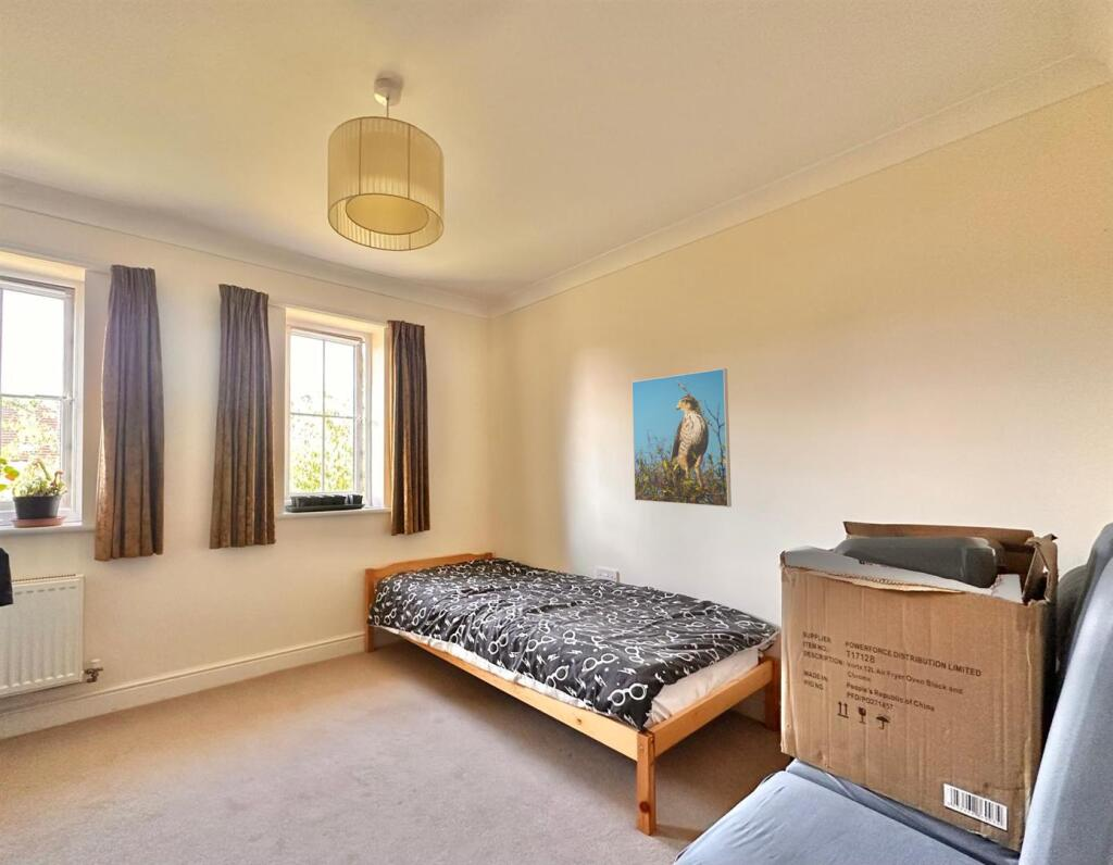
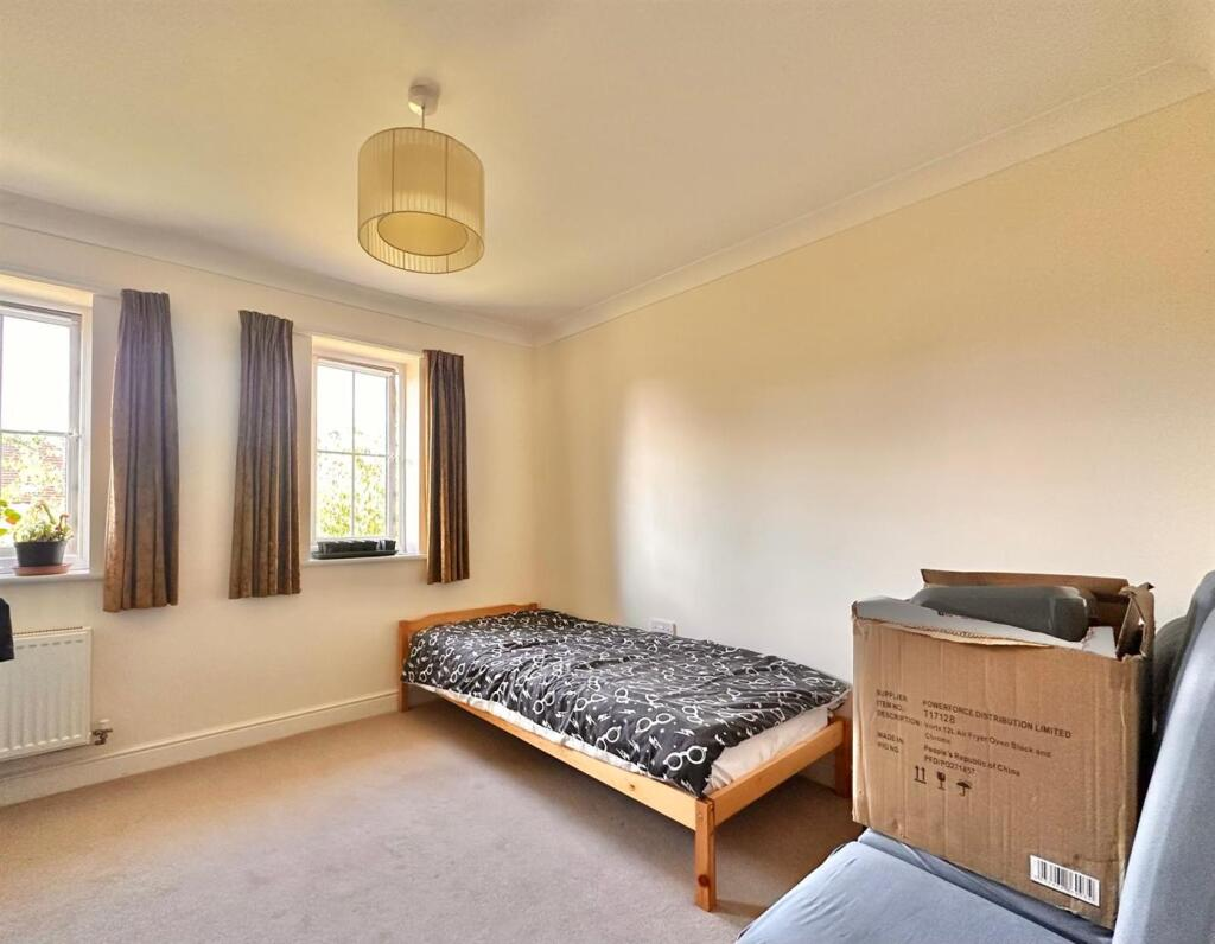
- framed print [630,367,733,509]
